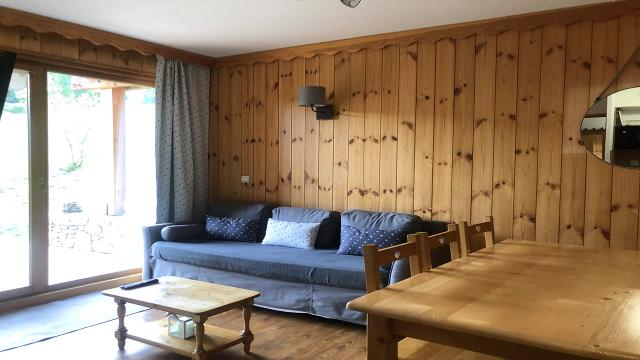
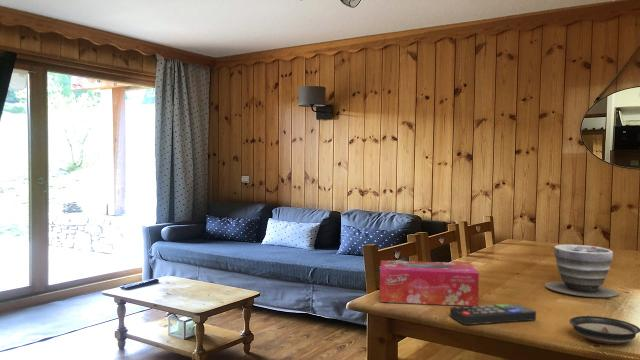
+ remote control [449,303,537,326]
+ tissue box [379,259,480,307]
+ planter [544,244,619,298]
+ saucer [568,315,640,345]
